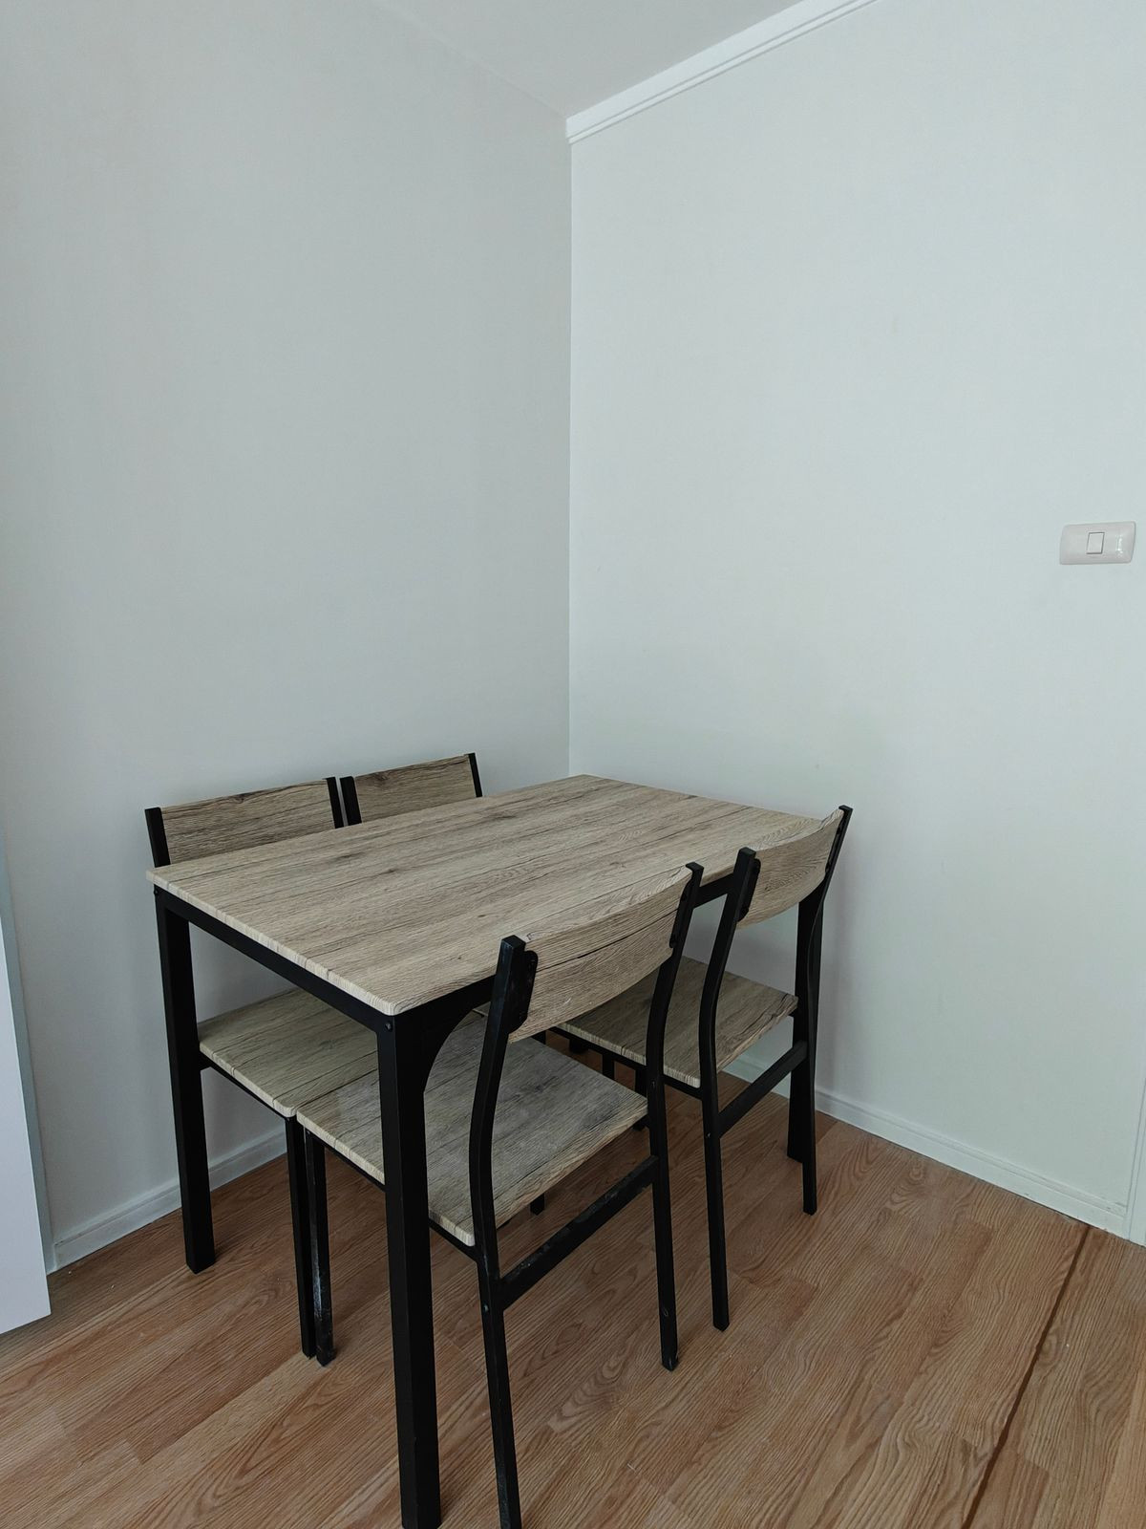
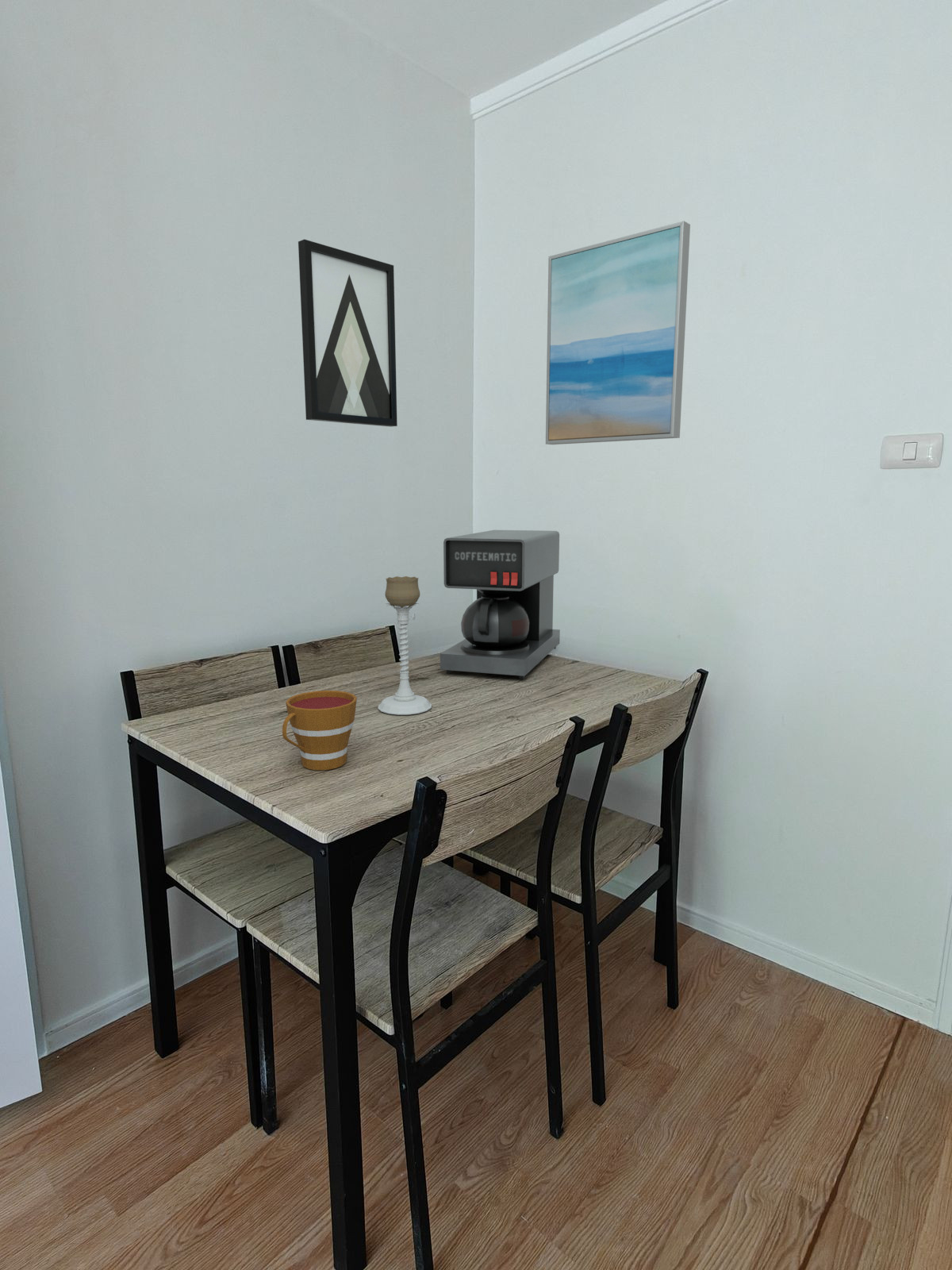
+ candle holder [377,575,432,716]
+ wall art [545,220,691,445]
+ coffee maker [440,529,561,679]
+ wall art [298,239,398,428]
+ cup [282,690,358,771]
